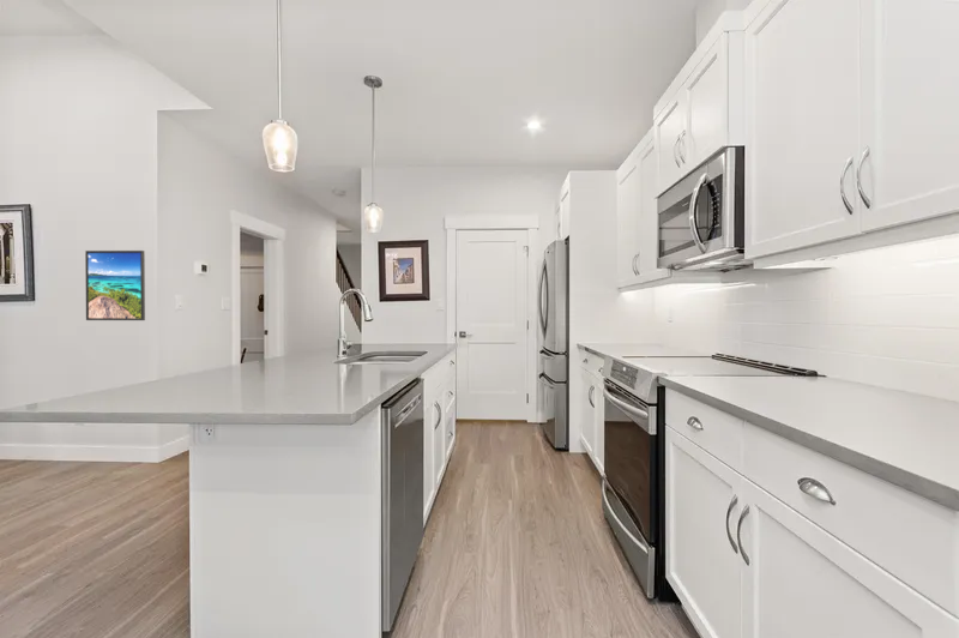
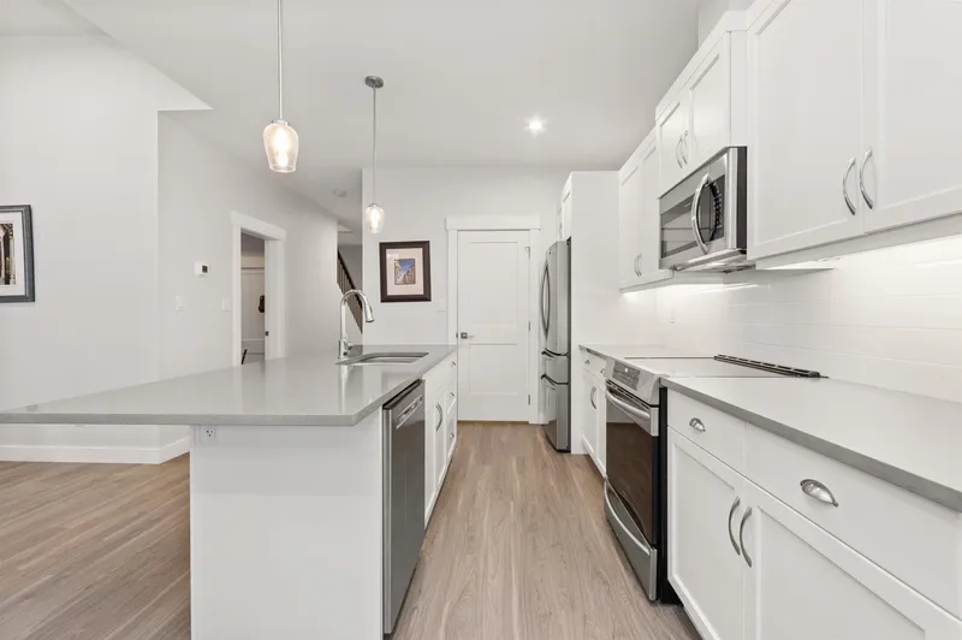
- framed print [84,249,146,321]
